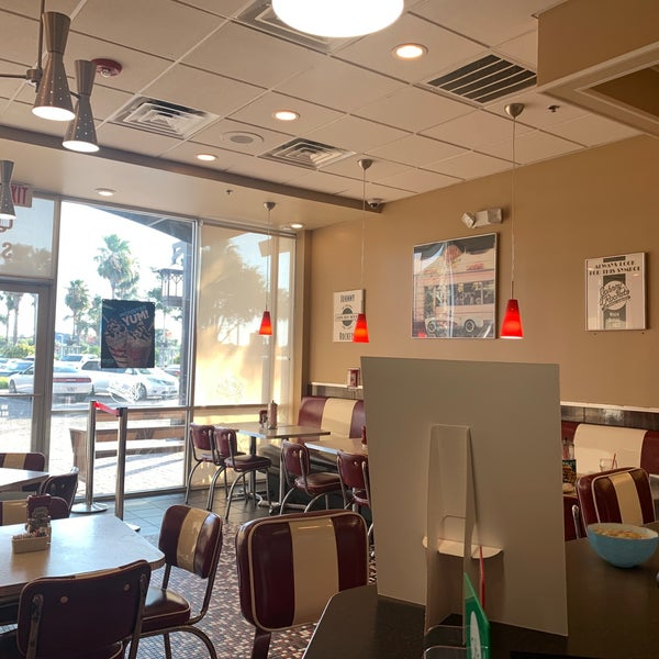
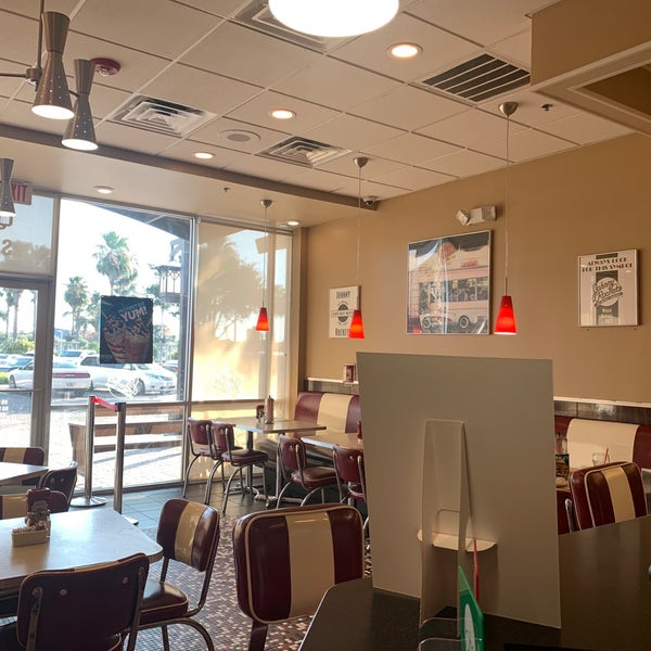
- cereal bowl [585,522,659,568]
